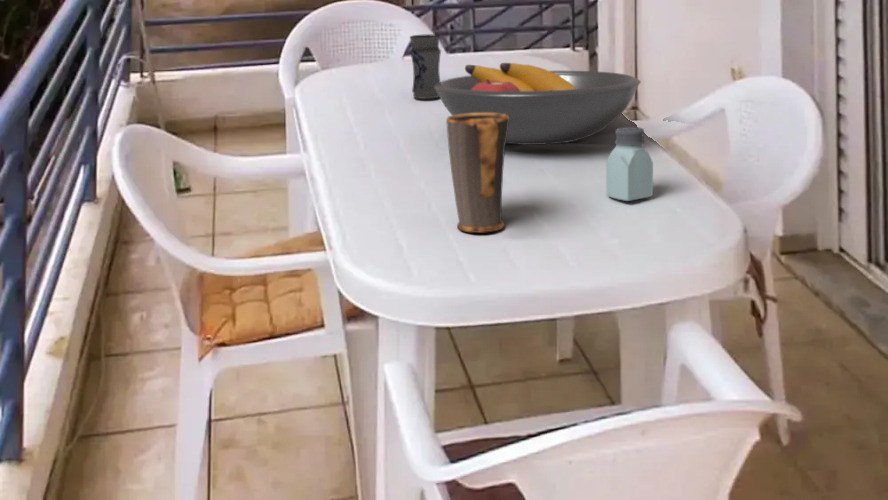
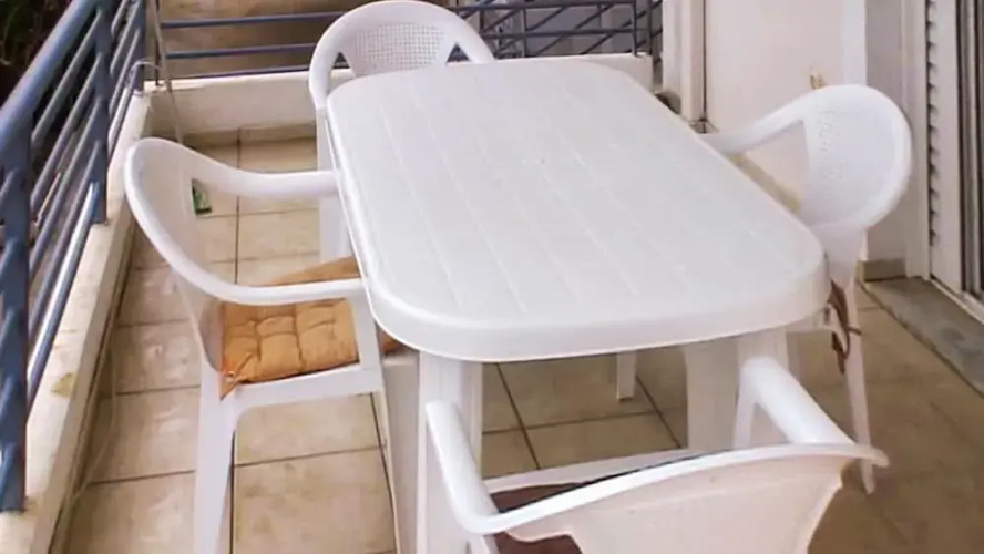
- jar [409,33,442,100]
- mug [445,113,509,234]
- fruit bowl [434,62,642,146]
- saltshaker [605,126,654,202]
